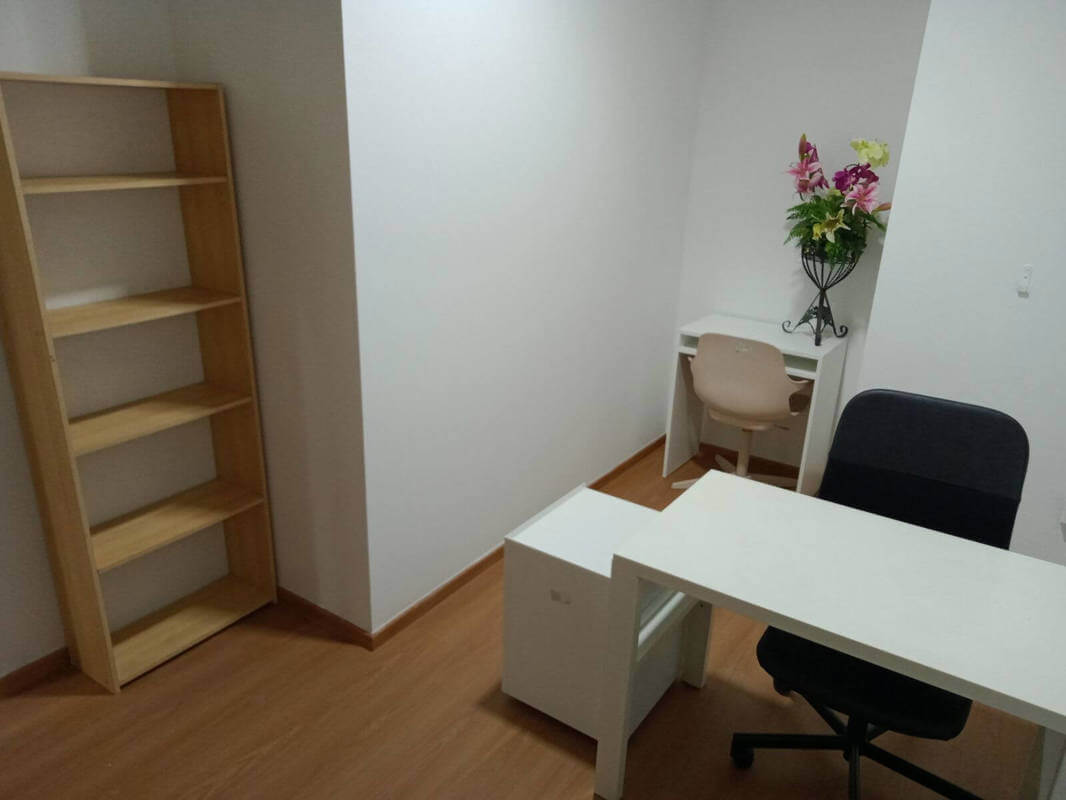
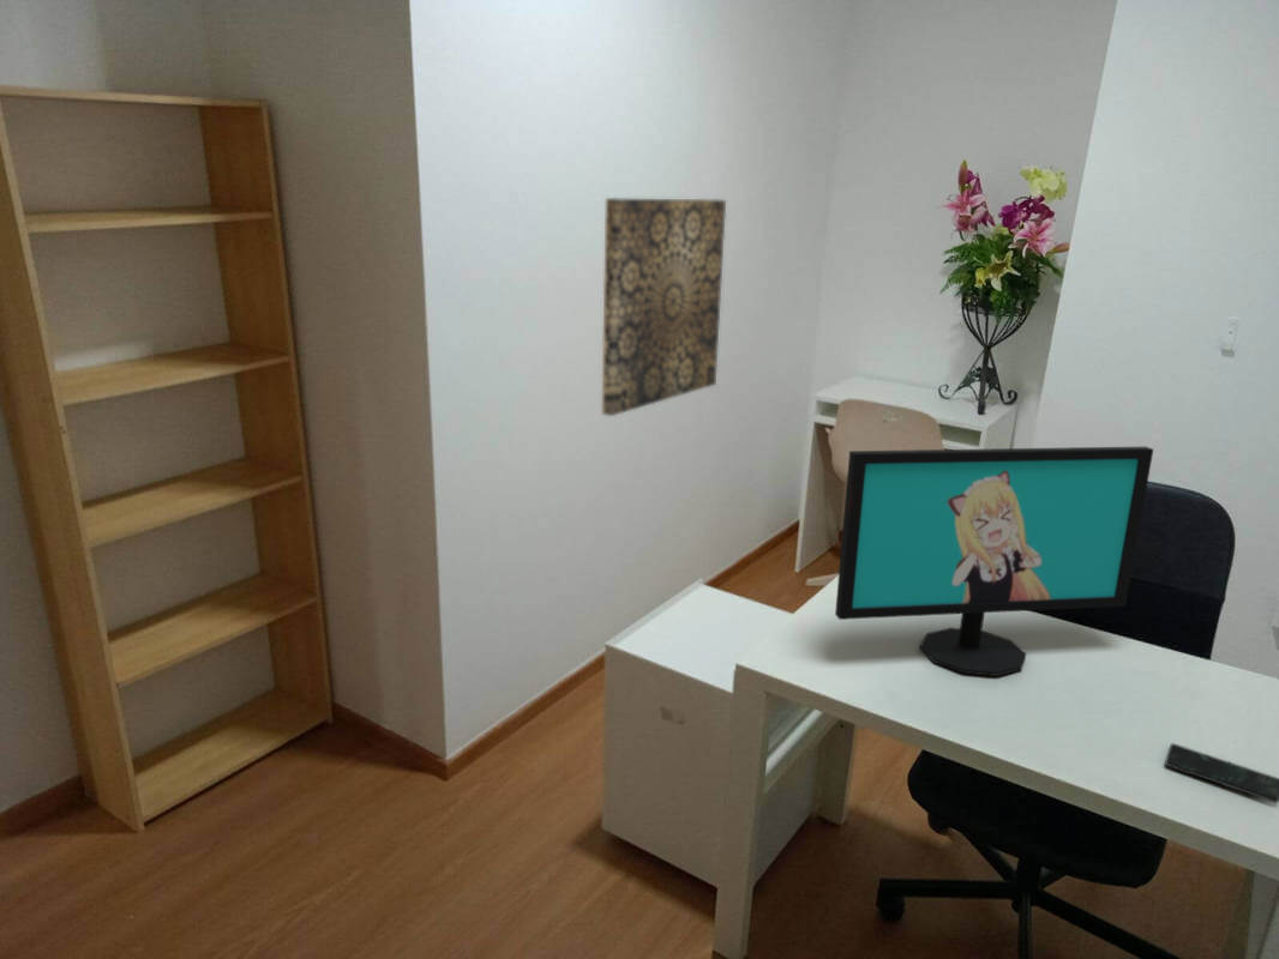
+ smartphone [1164,742,1279,804]
+ computer monitor [834,446,1154,677]
+ wall art [600,197,727,417]
